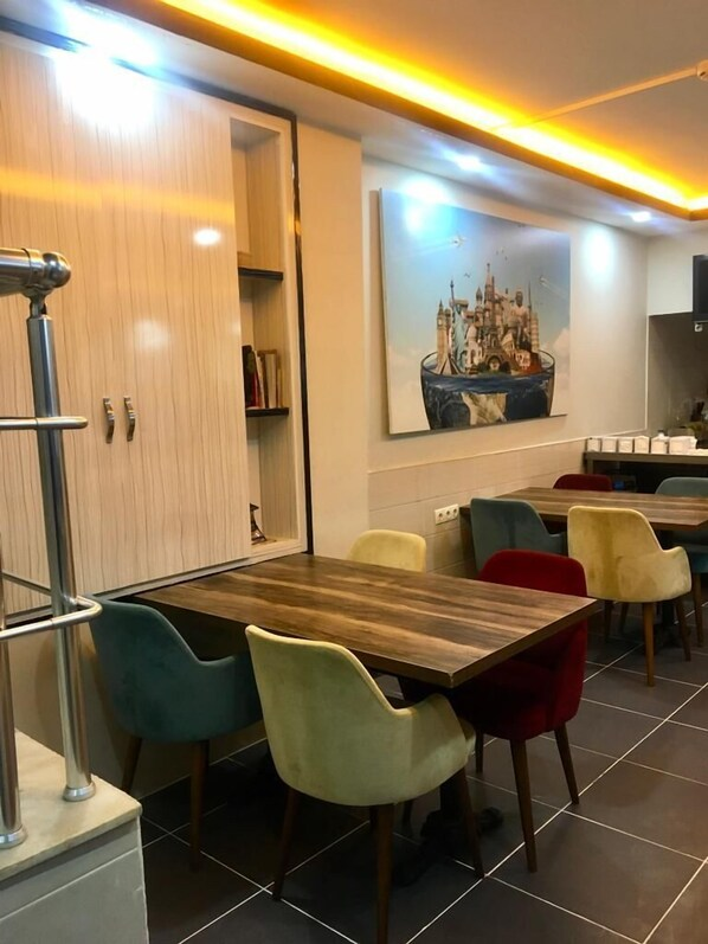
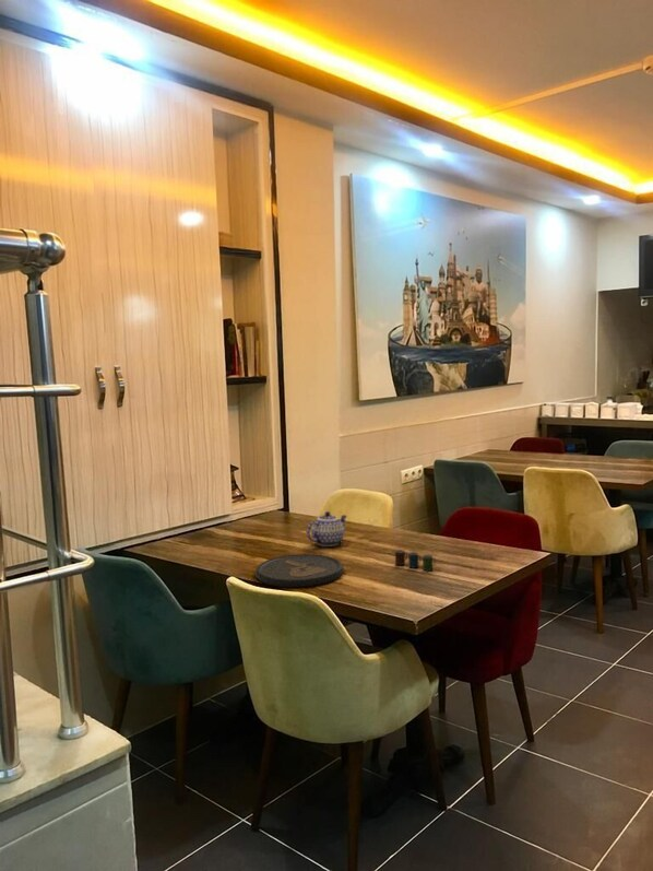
+ cup [394,549,437,572]
+ teapot [306,510,348,548]
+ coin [254,553,344,589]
